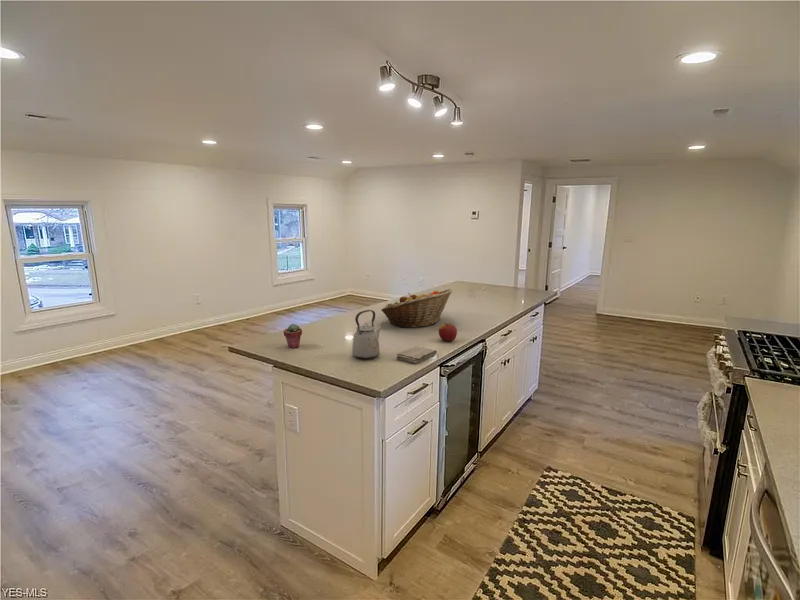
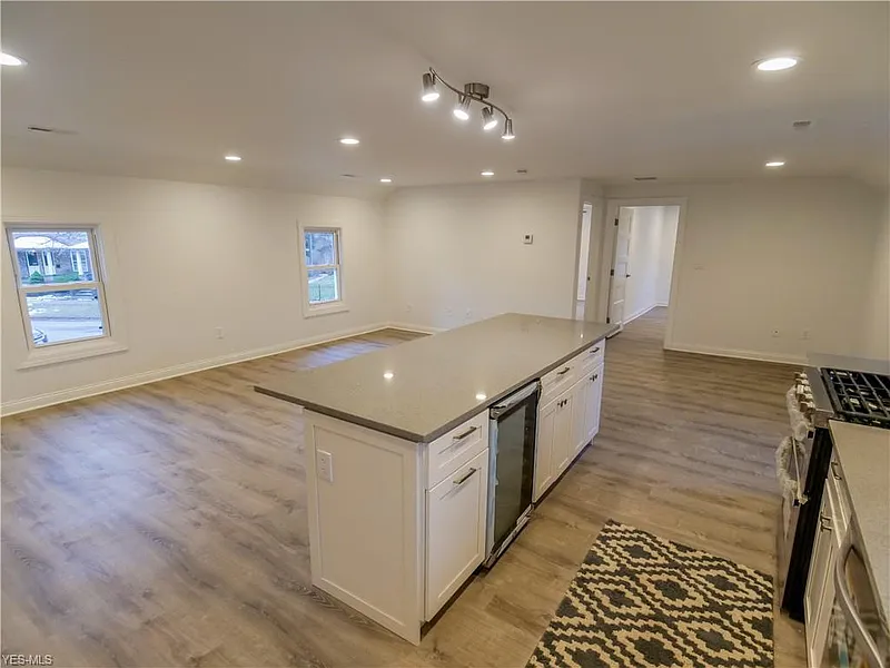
- kettle [351,309,382,360]
- apple [438,322,458,342]
- fruit basket [380,288,453,329]
- washcloth [395,345,438,364]
- potted succulent [282,323,303,349]
